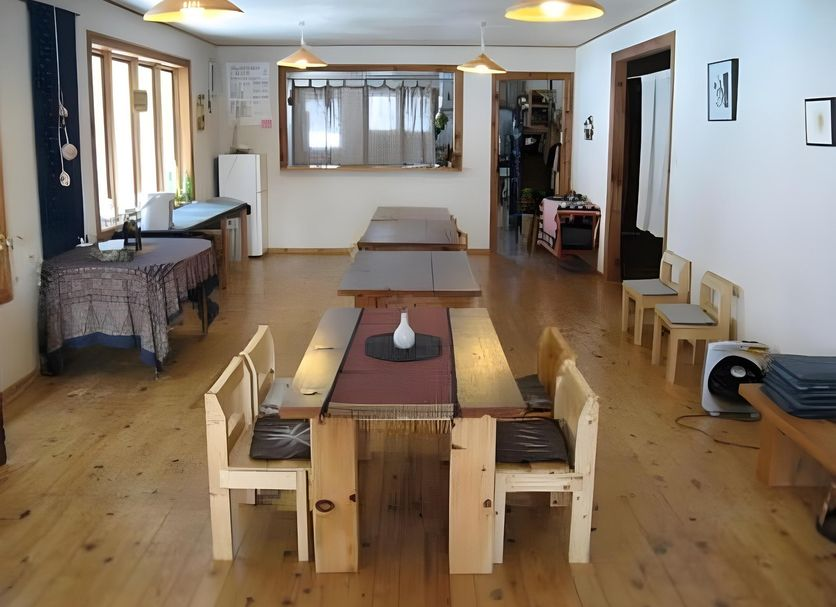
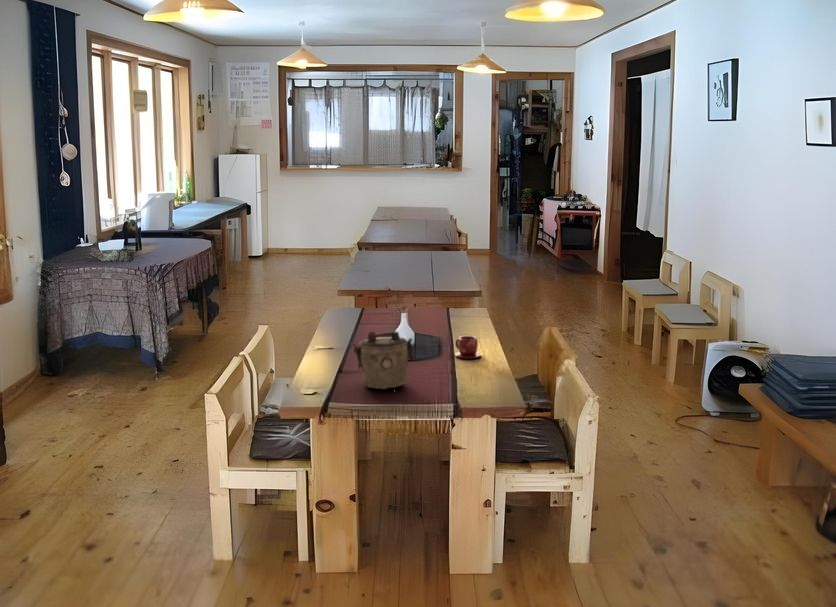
+ teacup [454,335,482,359]
+ teapot [349,330,415,390]
